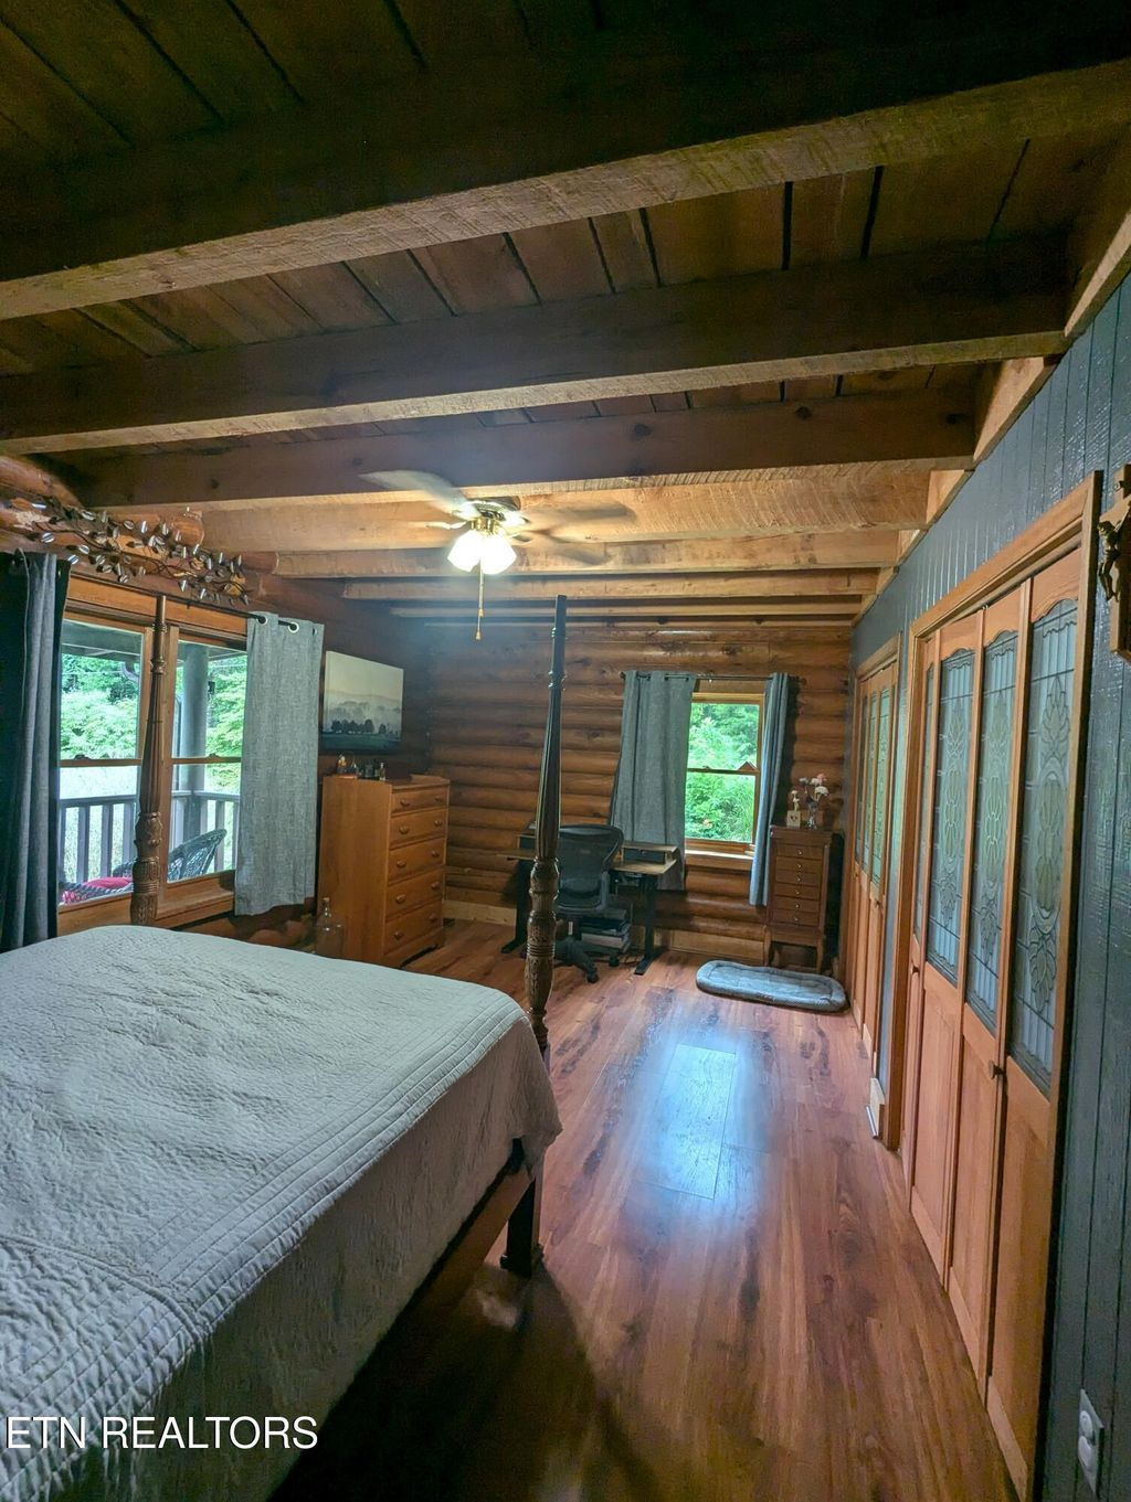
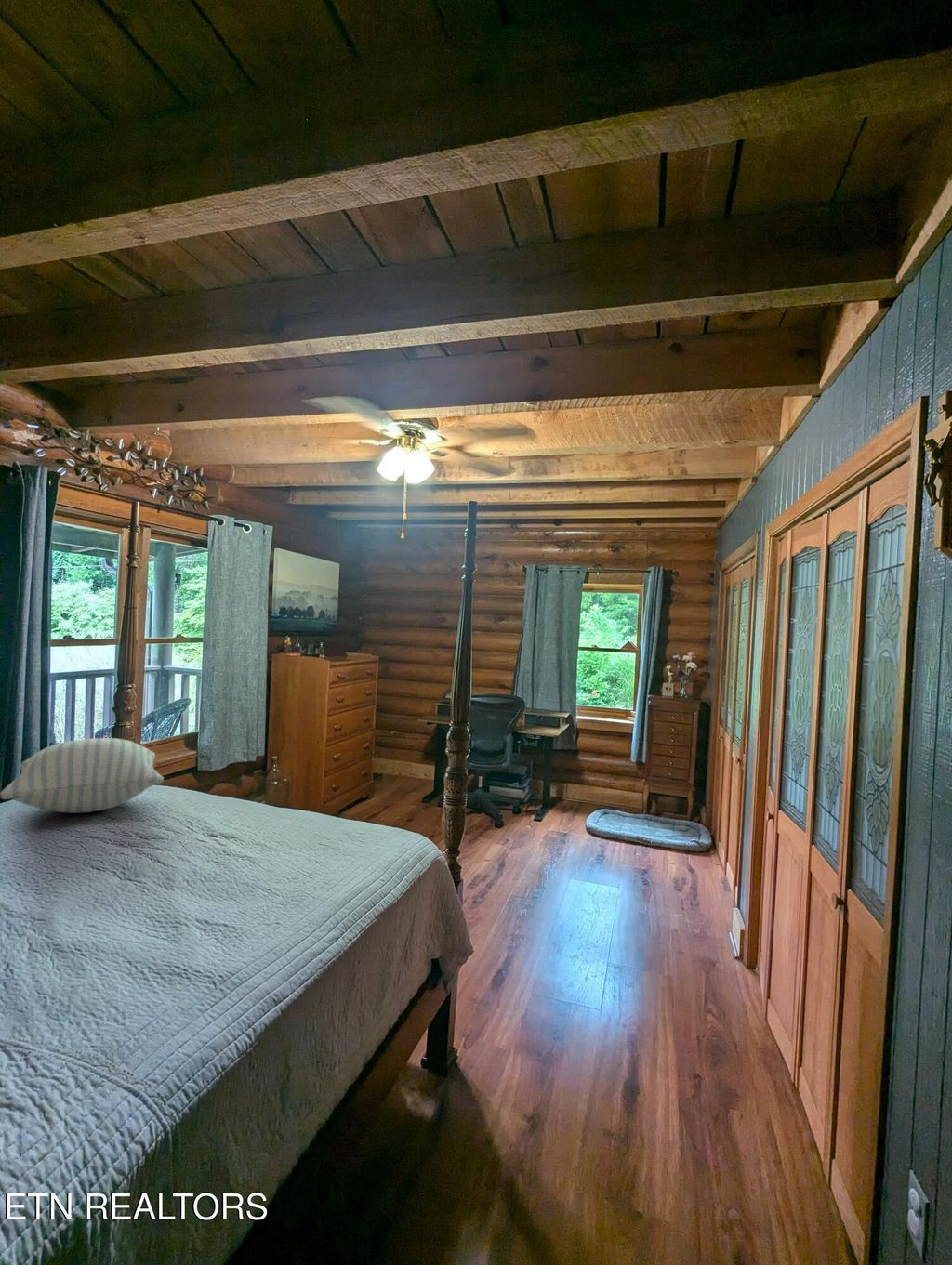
+ pillow [0,737,165,814]
